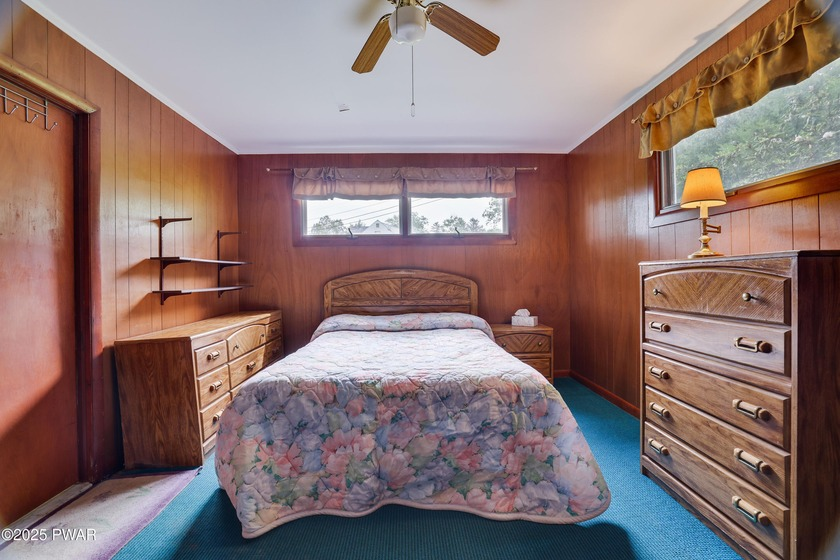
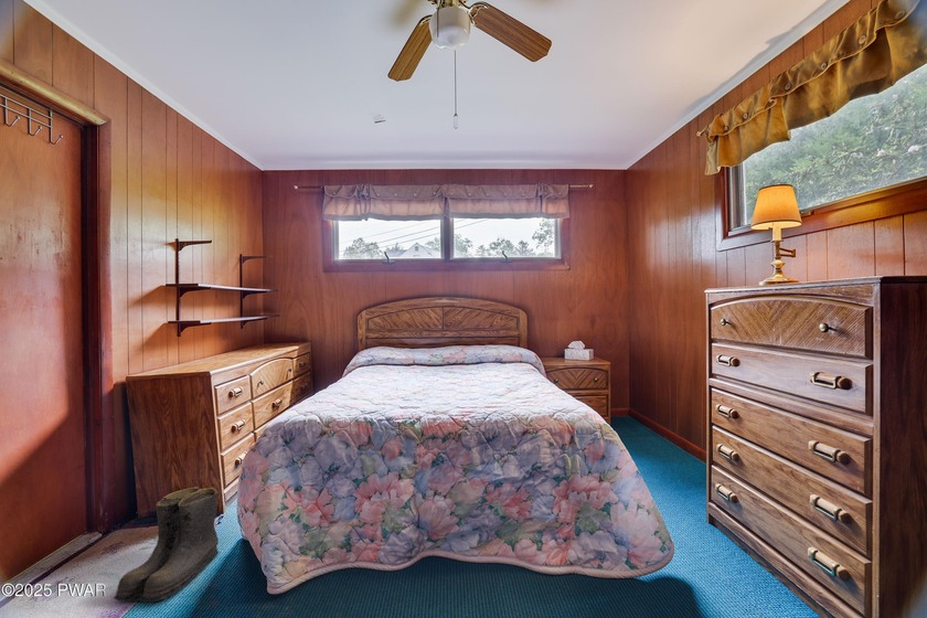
+ boots [113,486,221,604]
